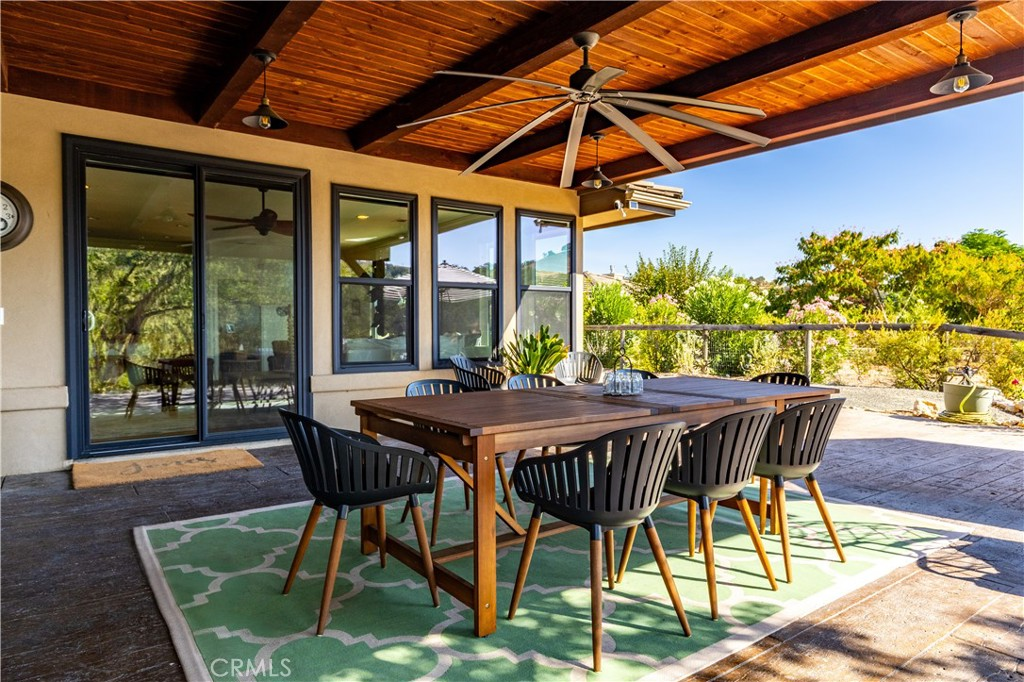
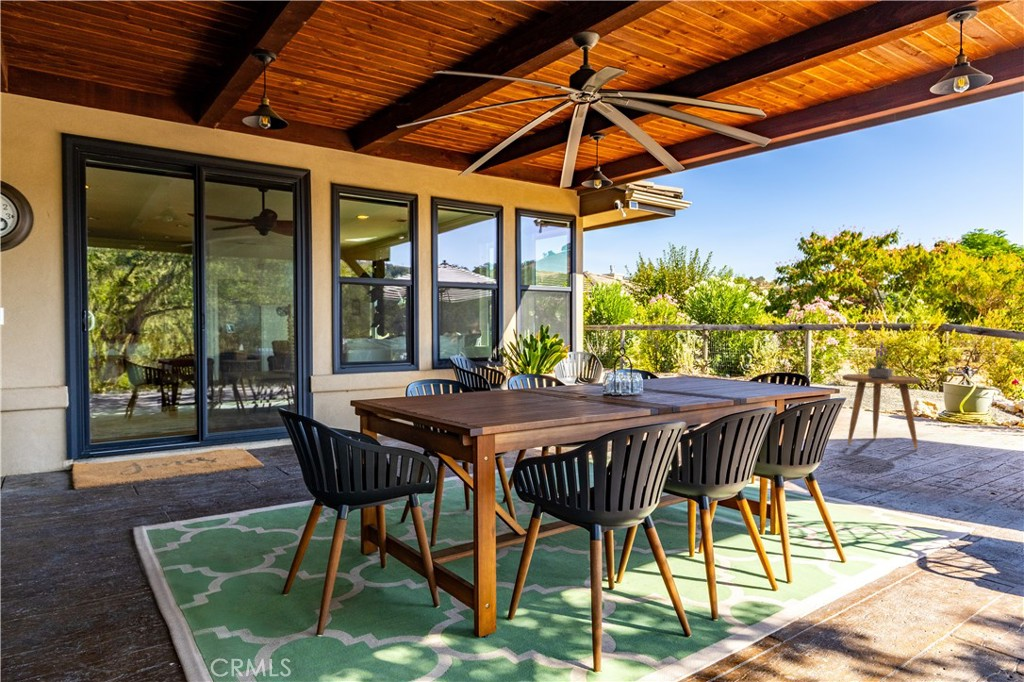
+ side table [841,373,922,452]
+ potted plant [867,339,893,380]
